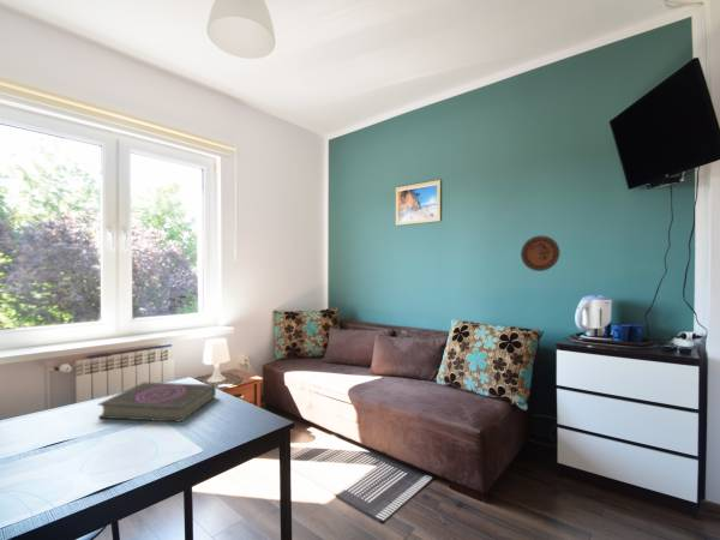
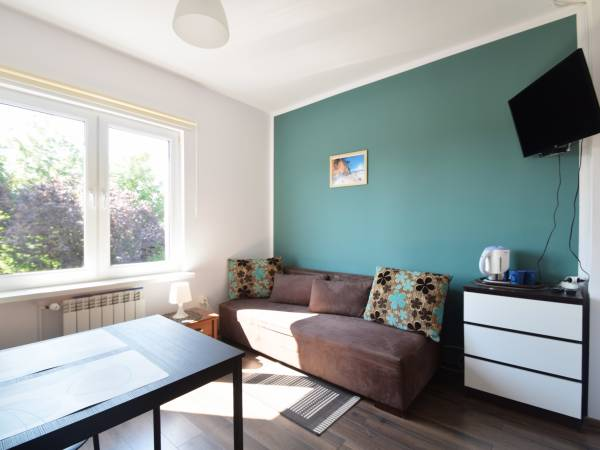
- decorative plate [520,235,560,272]
- book [97,382,217,424]
